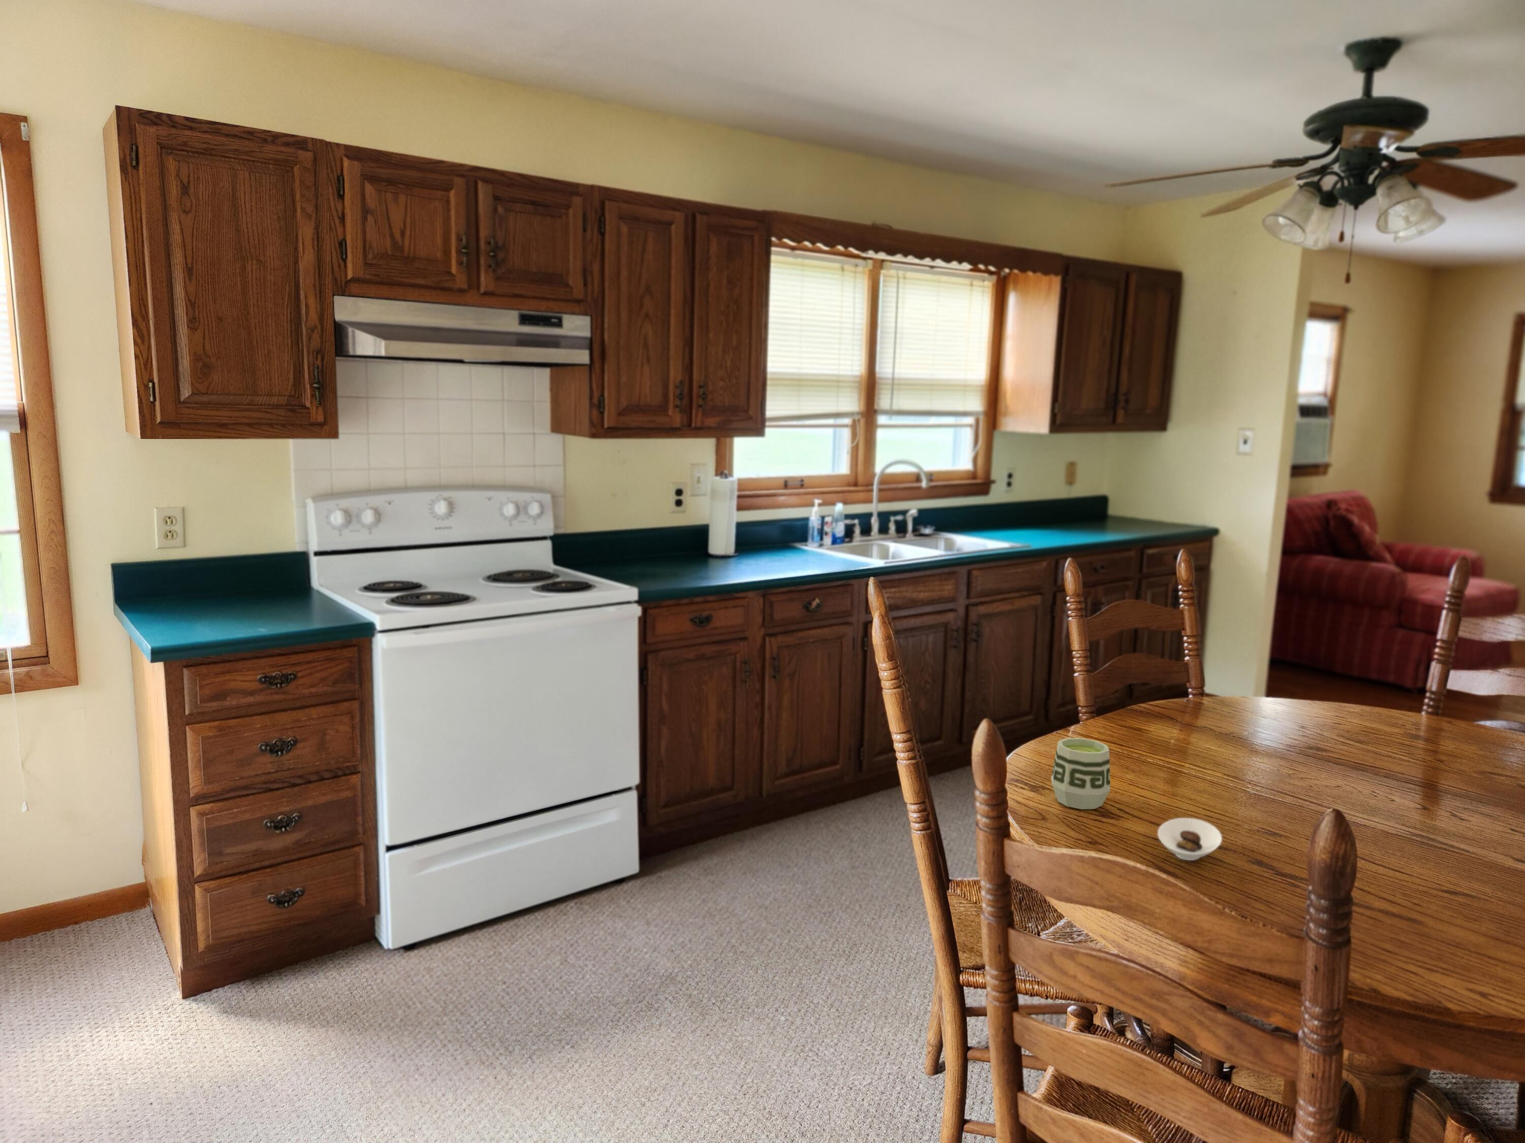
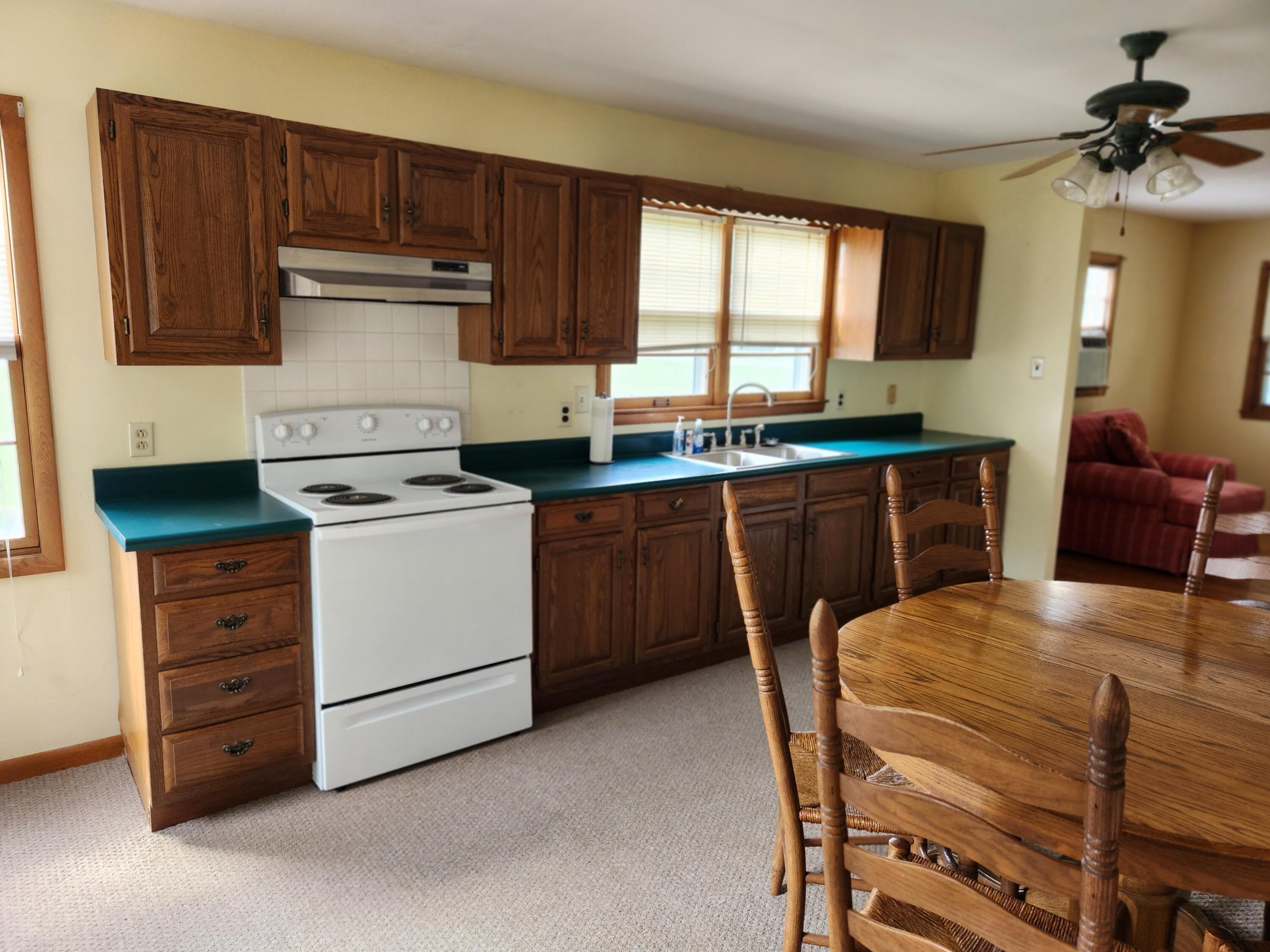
- saucer [1158,818,1222,861]
- cup [1051,737,1111,809]
